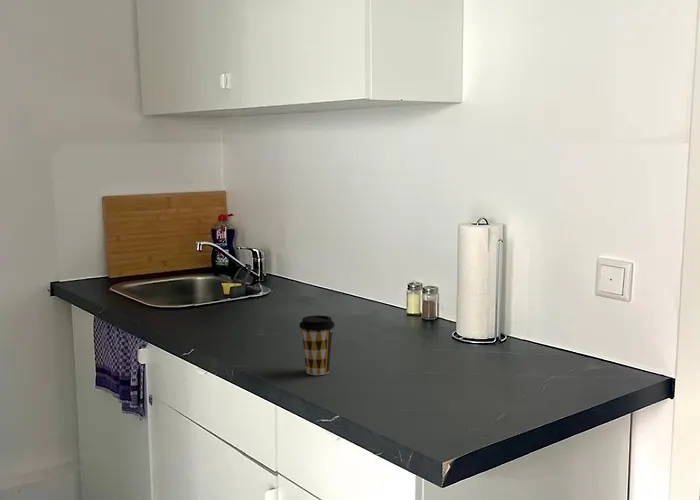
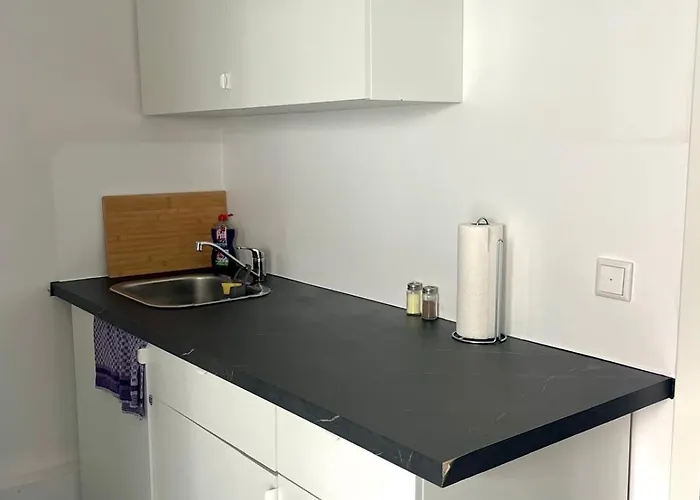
- coffee cup [298,314,336,376]
